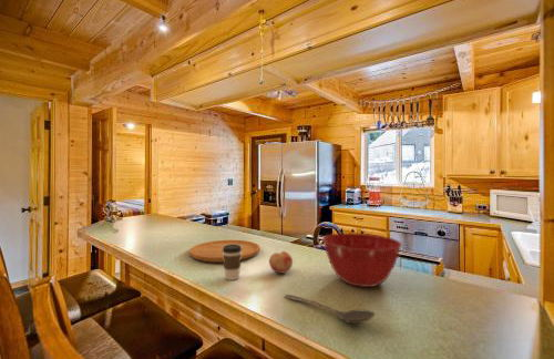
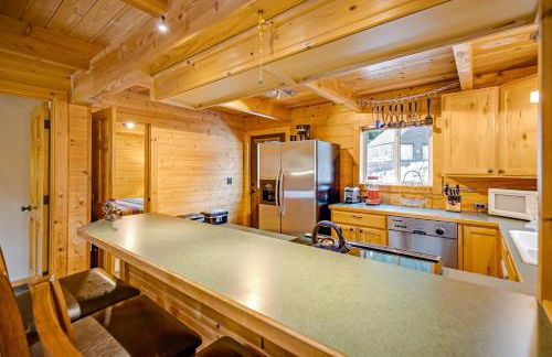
- stirrer [284,294,376,325]
- mixing bowl [321,232,403,288]
- fruit [268,250,294,274]
- coffee cup [223,244,242,281]
- cutting board [188,239,261,264]
